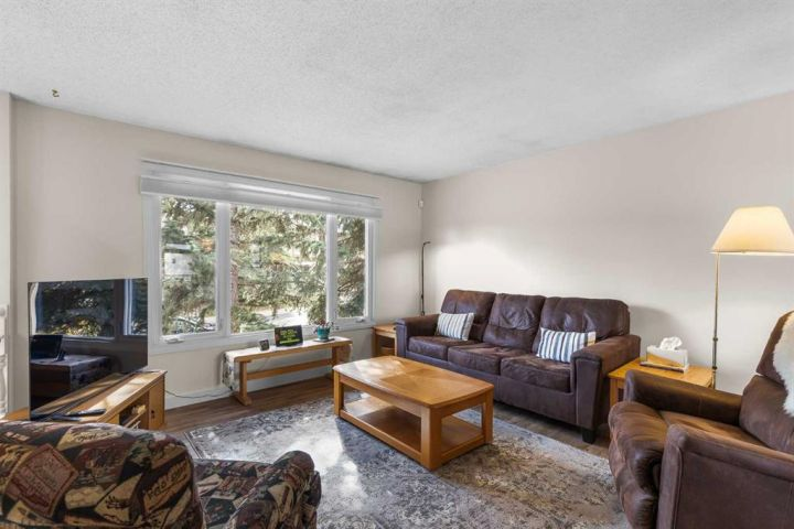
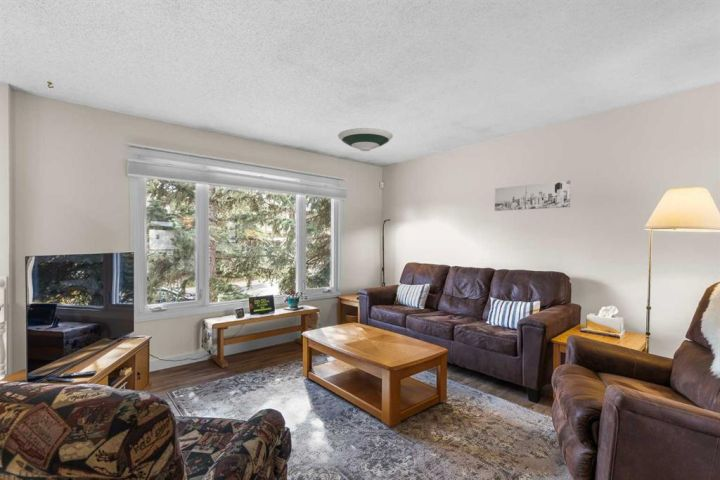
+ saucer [337,127,394,152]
+ wall art [494,180,571,212]
